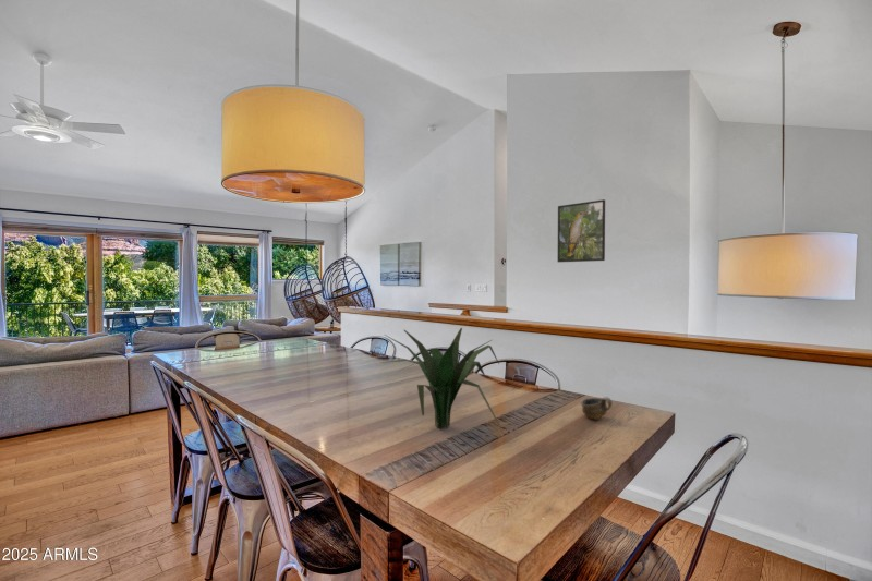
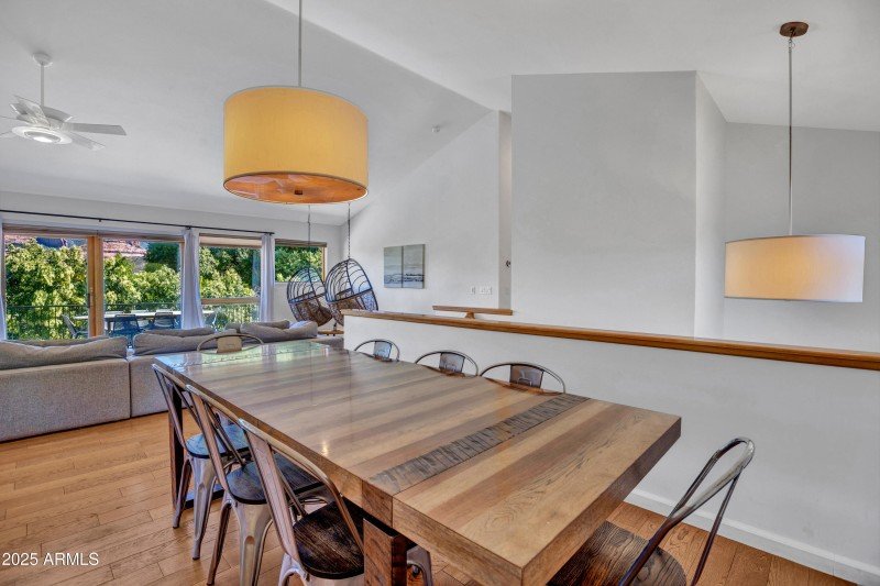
- plant [379,327,504,432]
- cup [580,396,614,421]
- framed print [557,198,606,263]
